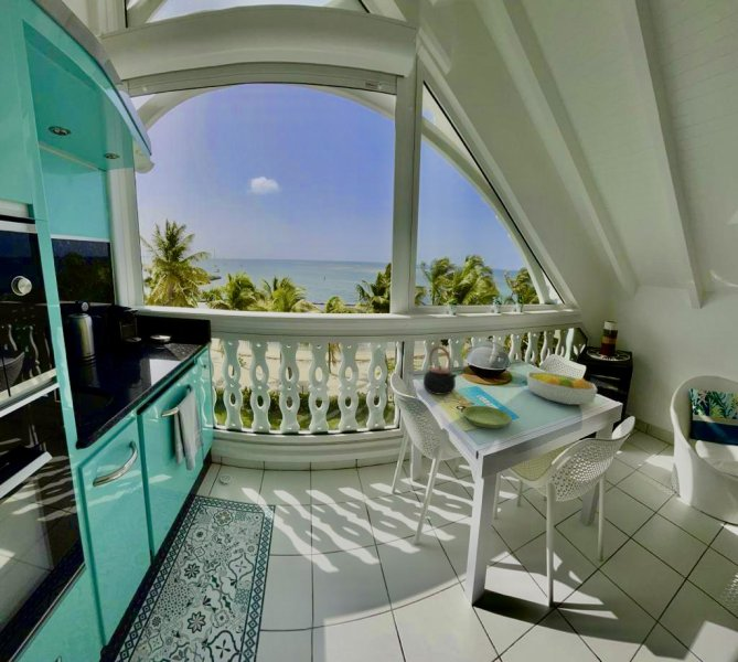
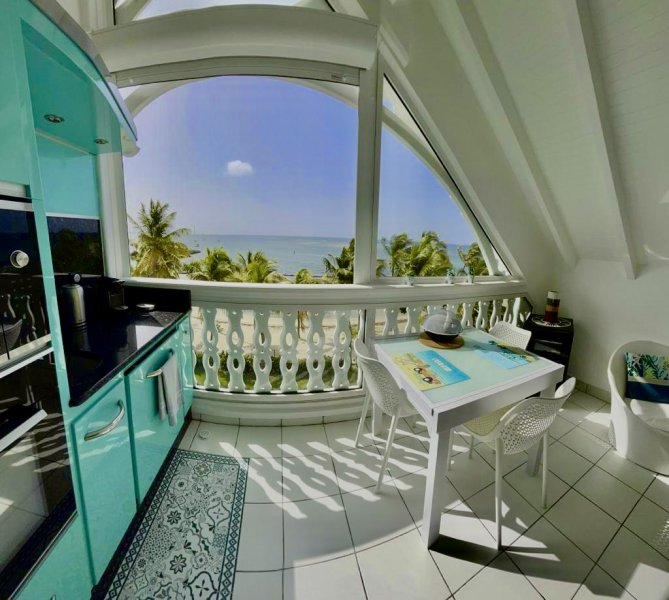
- teapot [423,344,458,396]
- fruit bowl [526,371,598,405]
- saucer [461,405,513,429]
